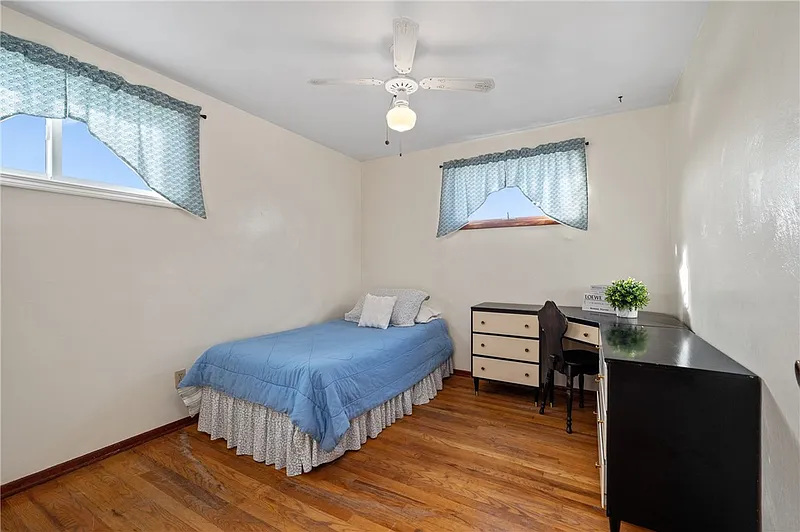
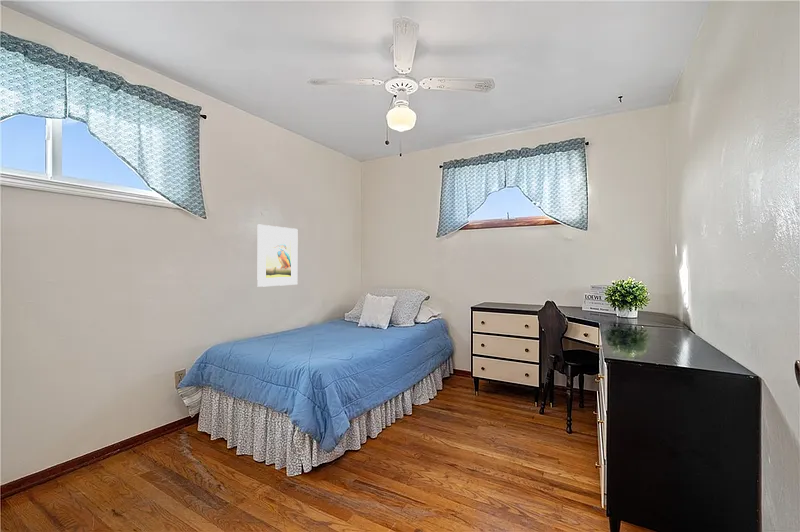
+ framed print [256,224,299,288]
